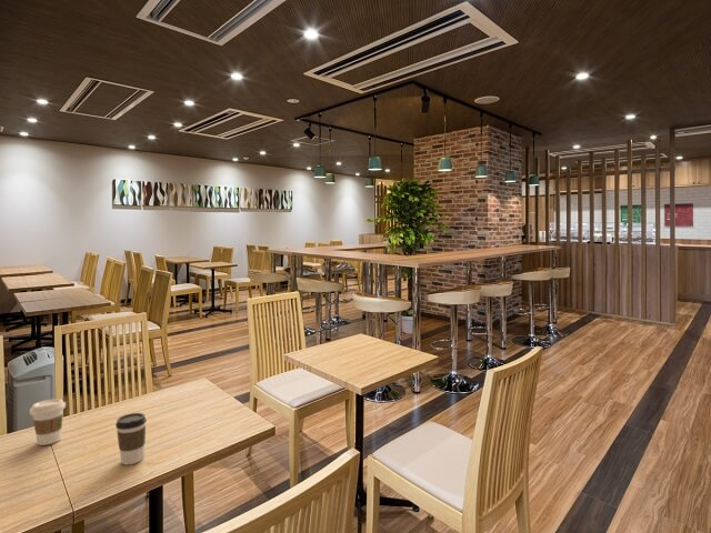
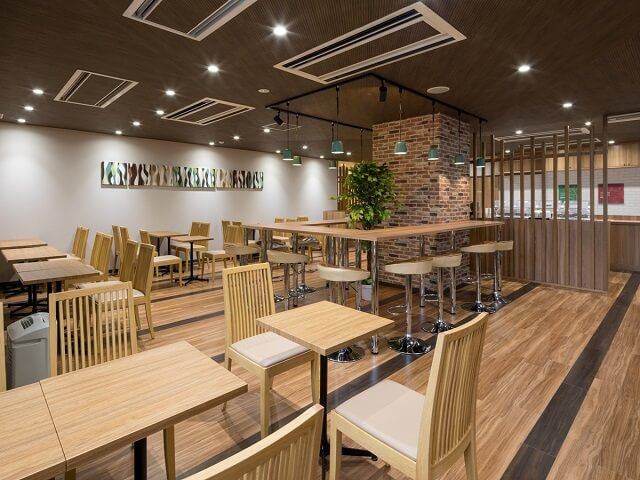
- coffee cup [114,412,148,465]
- coffee cup [29,398,67,446]
